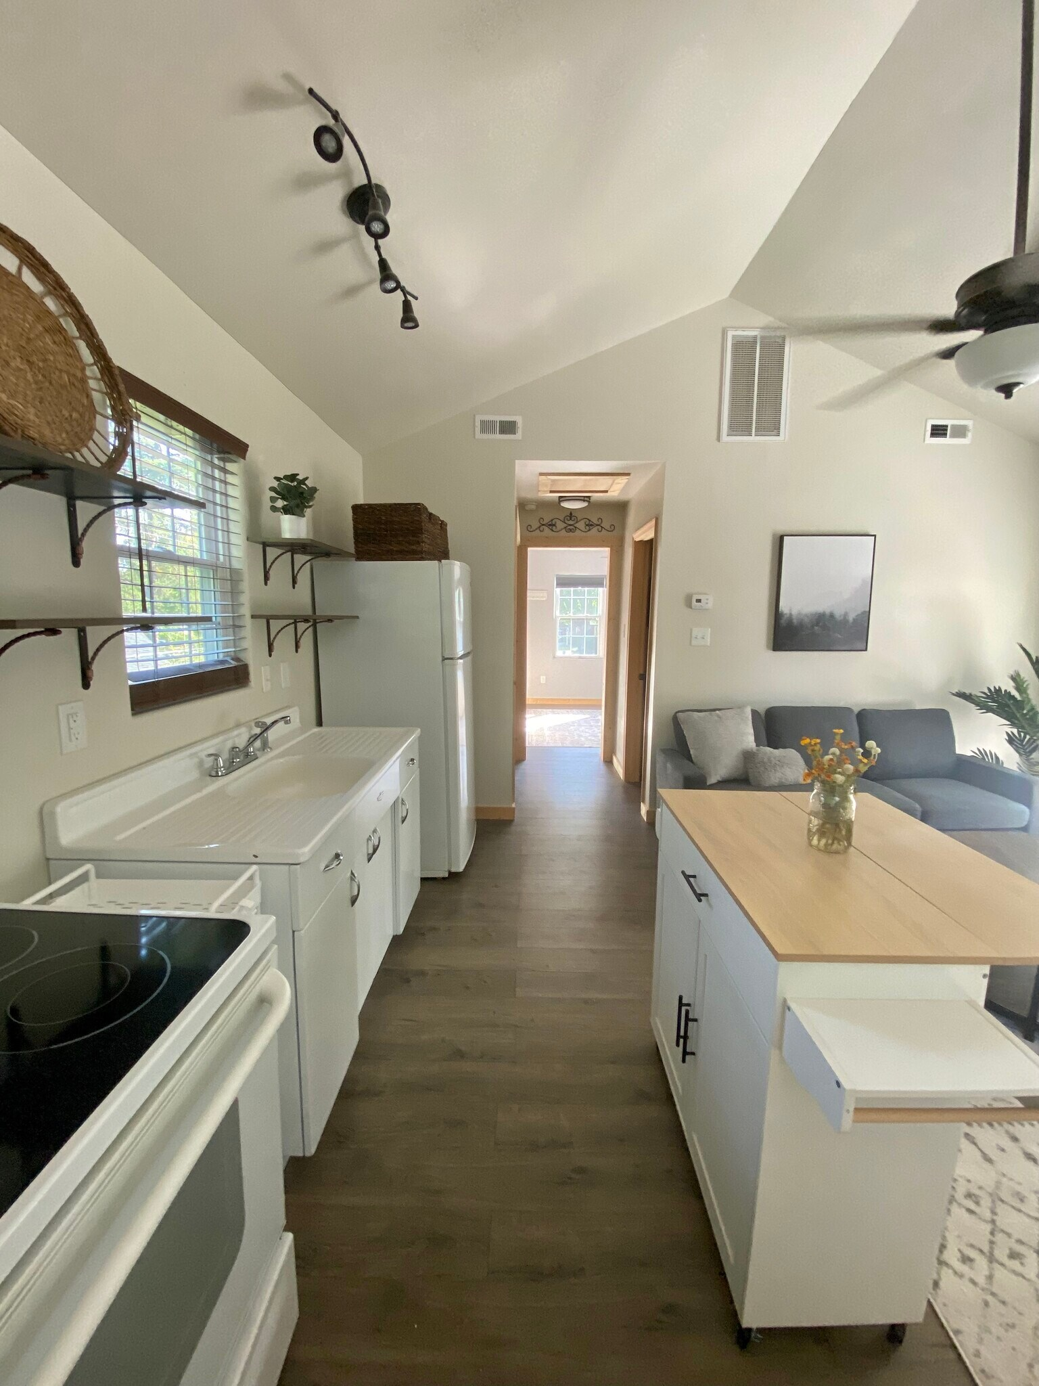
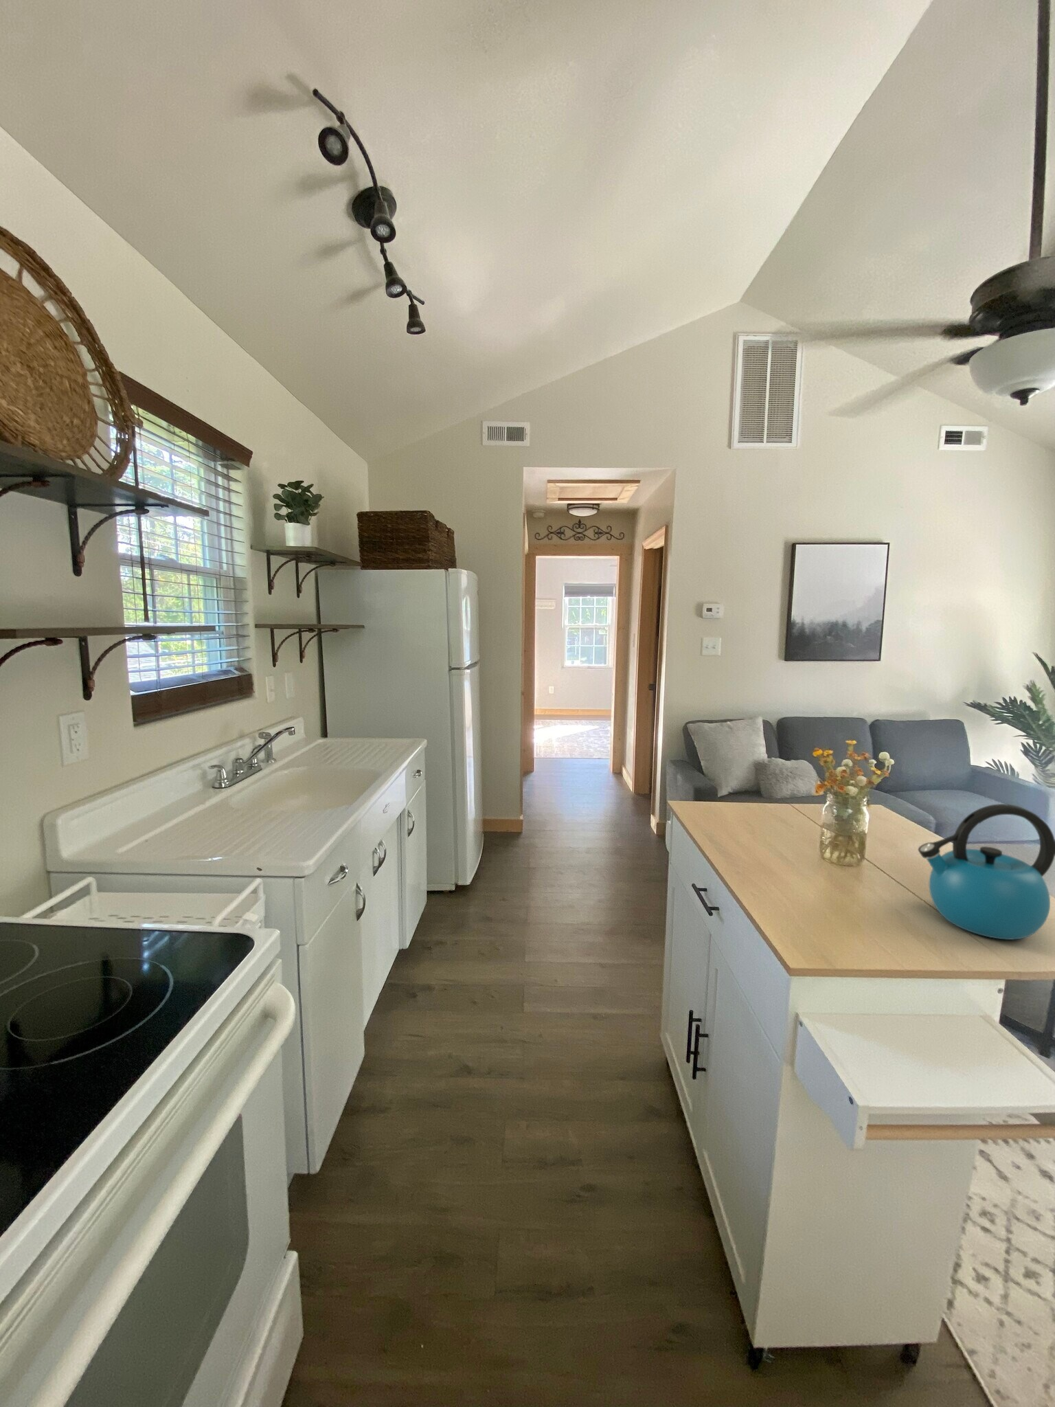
+ kettle [918,803,1055,941]
